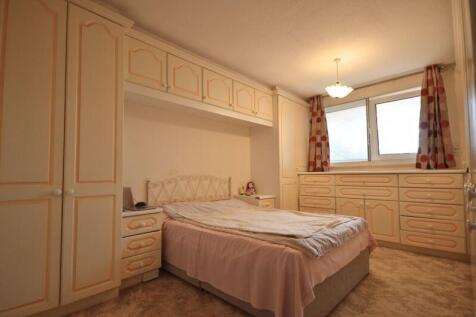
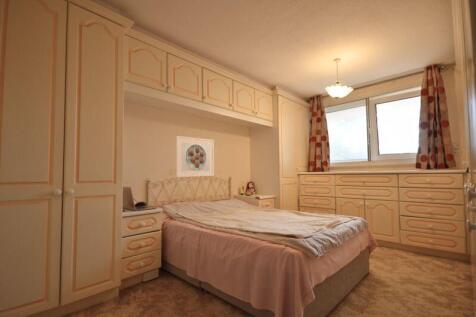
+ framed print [175,135,215,178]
